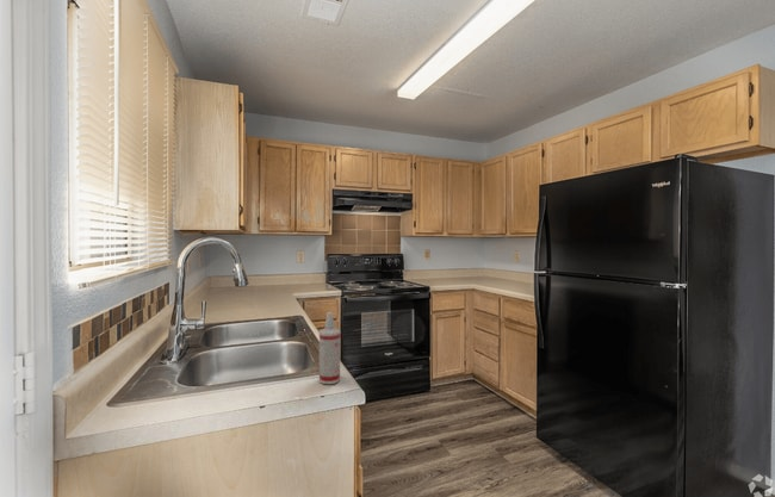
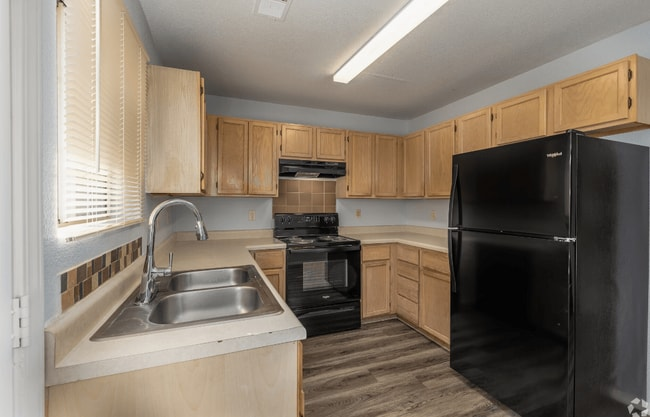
- spray bottle [318,311,341,385]
